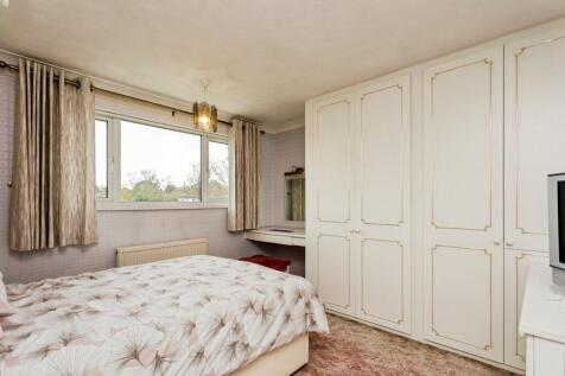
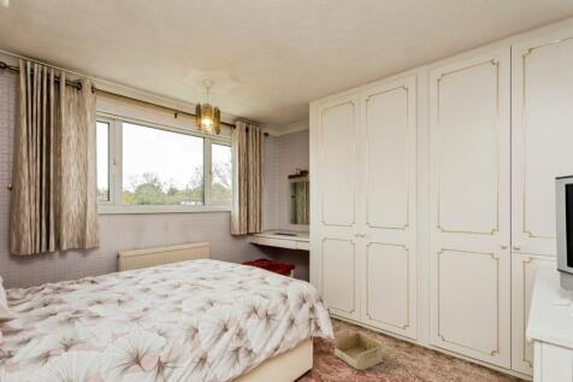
+ storage bin [333,330,385,371]
